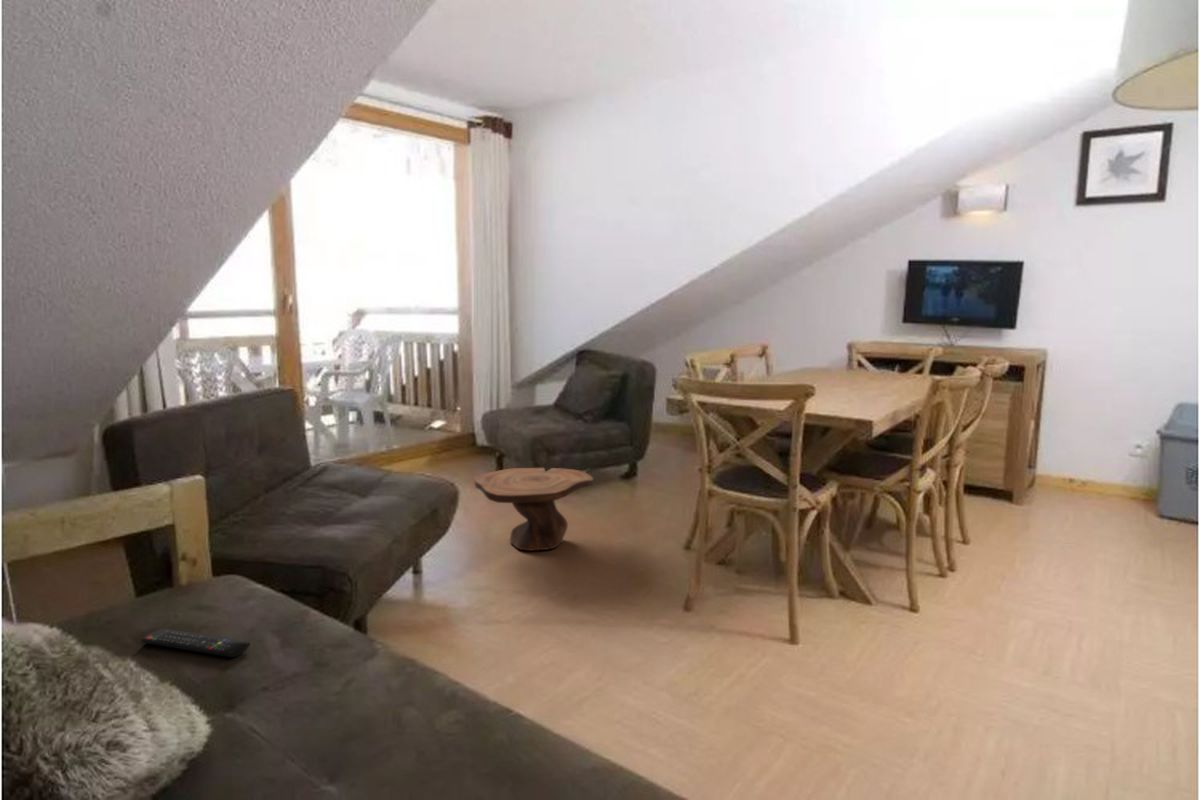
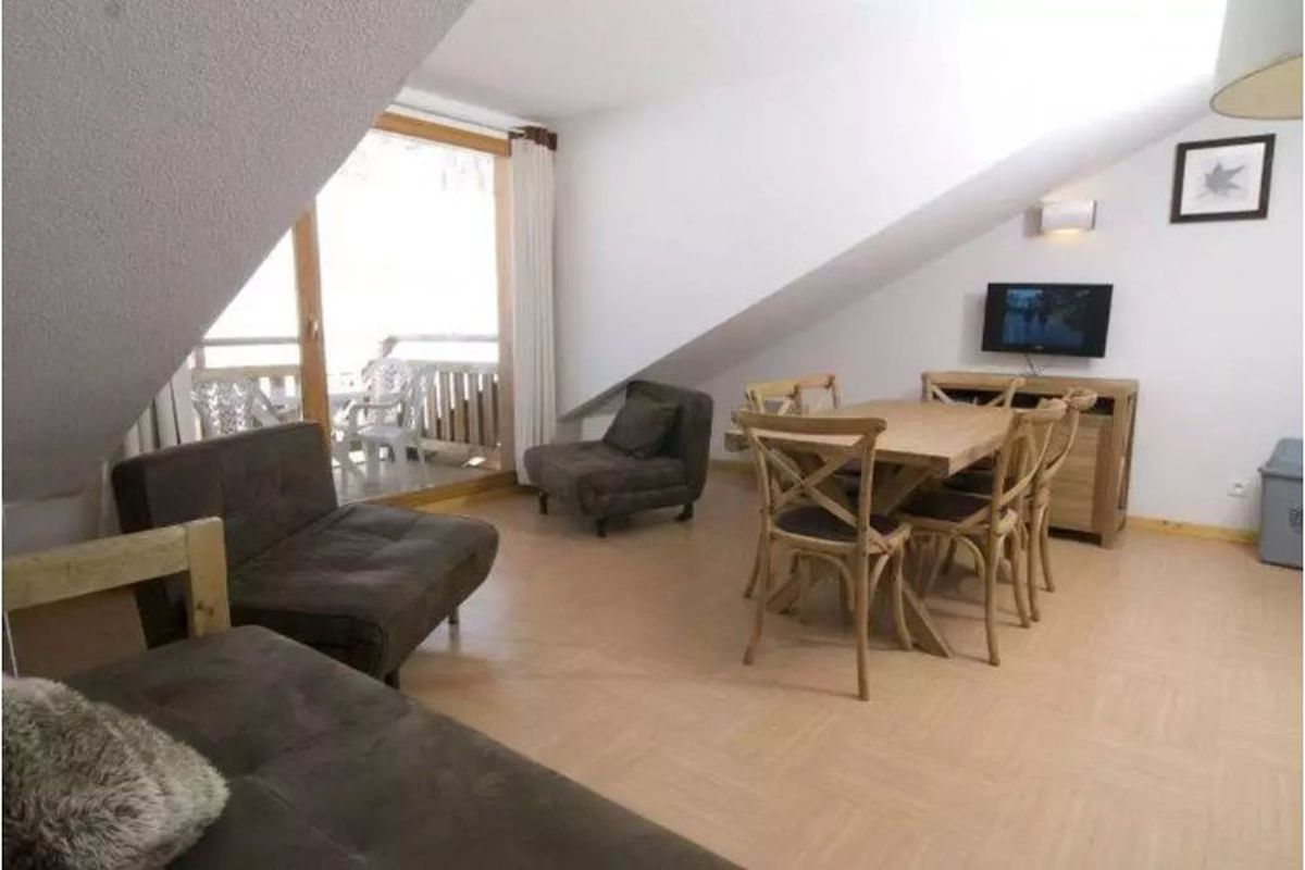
- remote control [140,628,251,658]
- side table [473,467,594,552]
